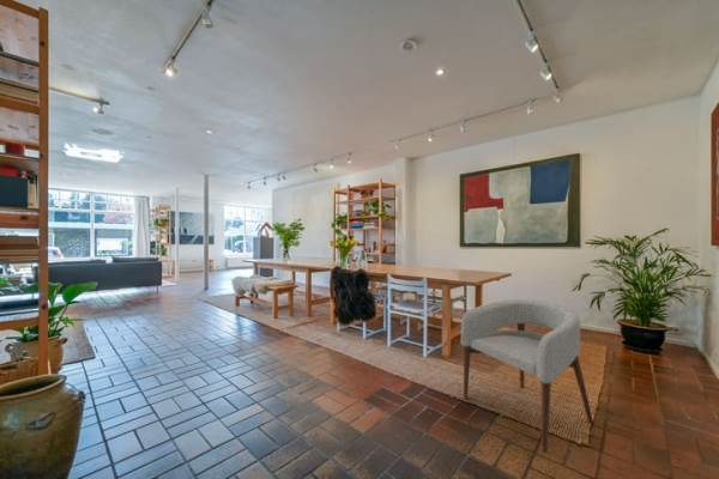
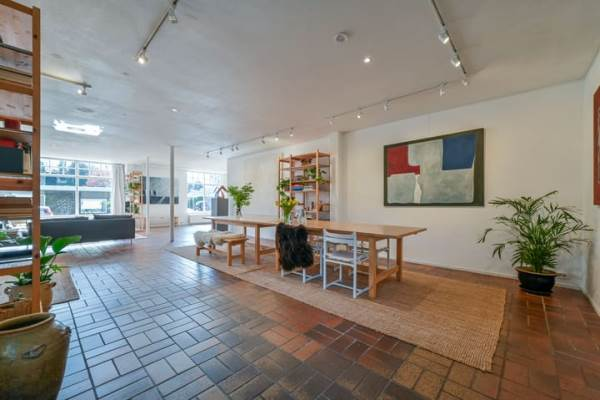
- armchair [460,298,594,453]
